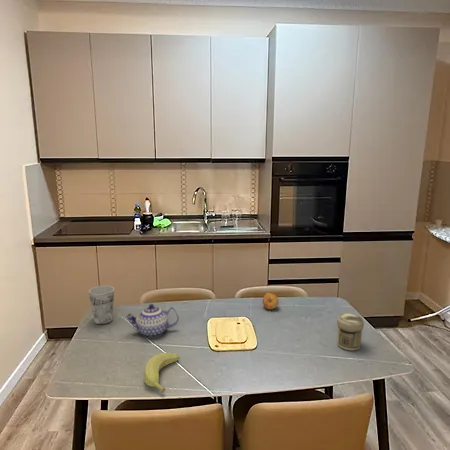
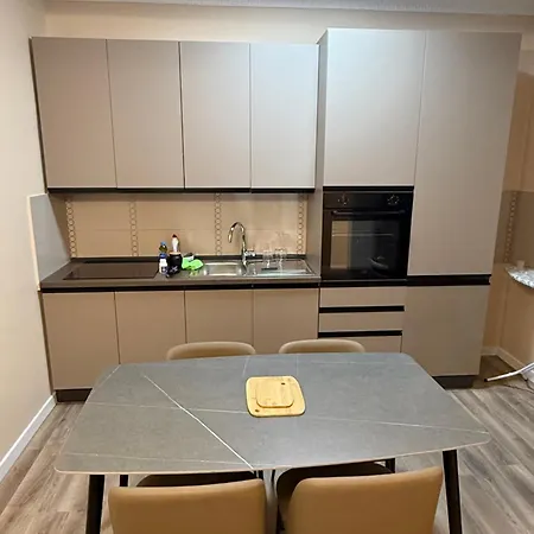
- cup [88,285,115,326]
- teapot [126,303,180,339]
- banana [143,352,180,394]
- jar [336,312,365,351]
- fruit [262,292,280,310]
